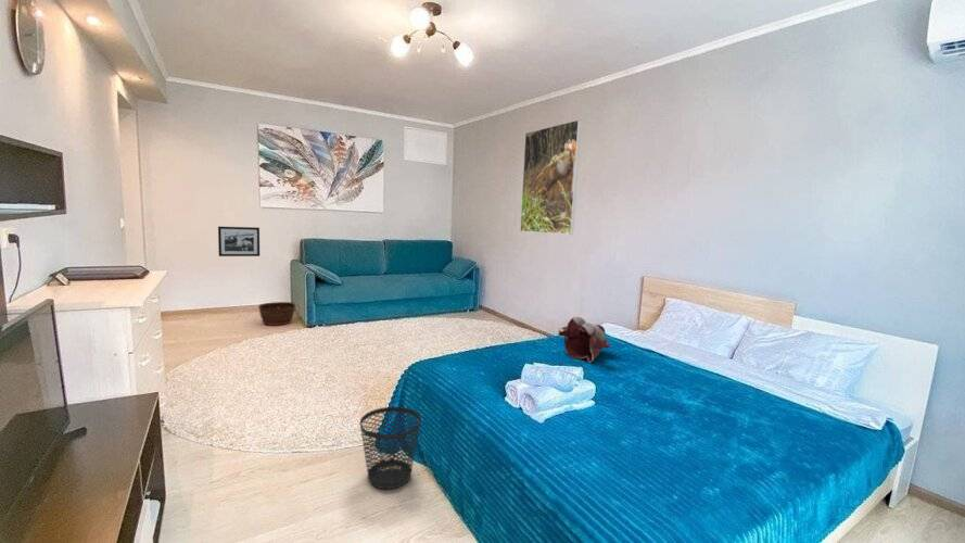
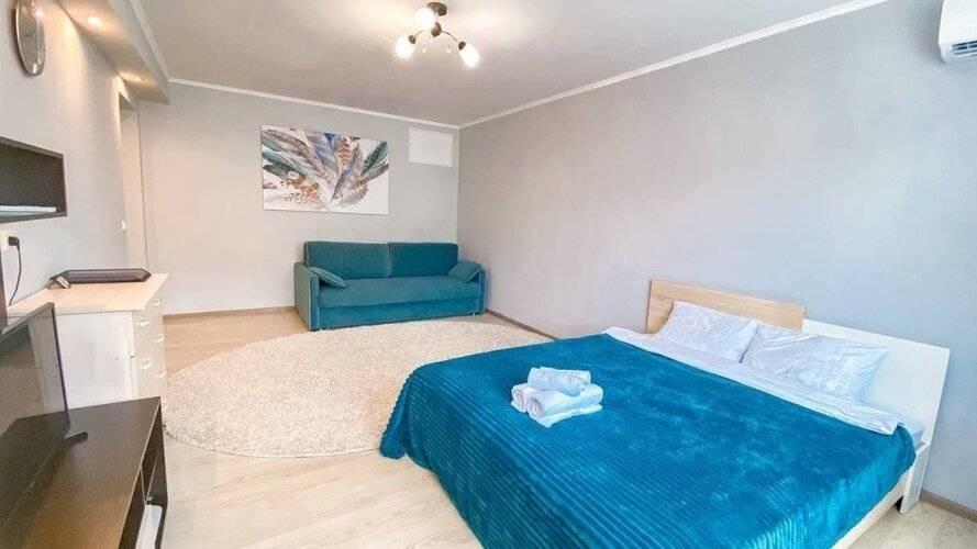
- teddy bear [558,316,611,364]
- wastebasket [359,406,422,490]
- picture frame [217,226,261,257]
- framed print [519,118,582,236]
- basket [257,301,296,327]
